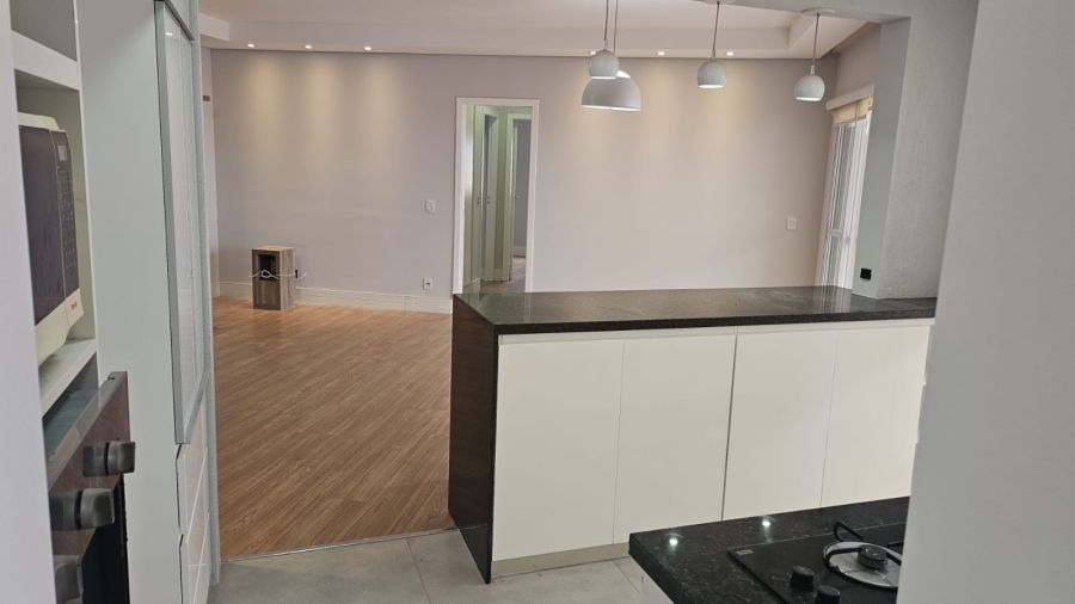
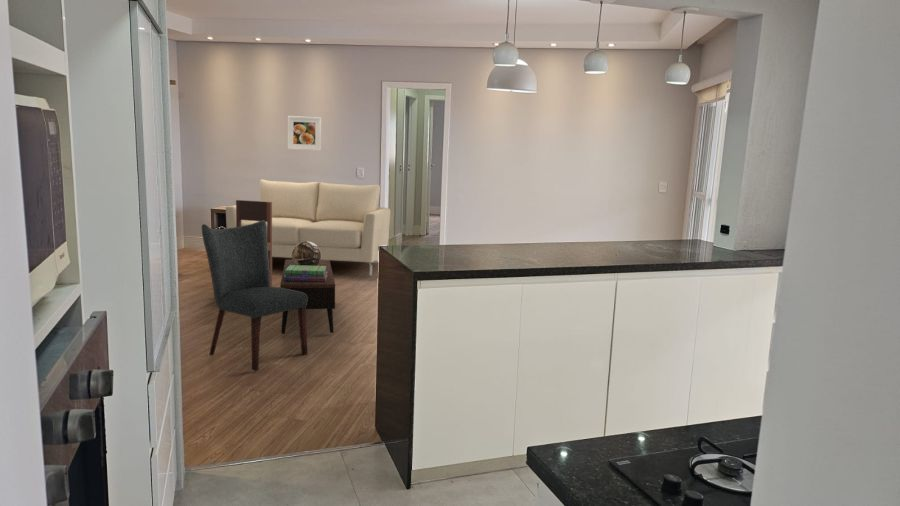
+ sofa [225,178,391,276]
+ chair [201,220,308,372]
+ coffee table [279,259,336,335]
+ chair [235,199,273,287]
+ stack of books [284,265,327,282]
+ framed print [287,115,322,151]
+ decorative bowl [291,241,321,266]
